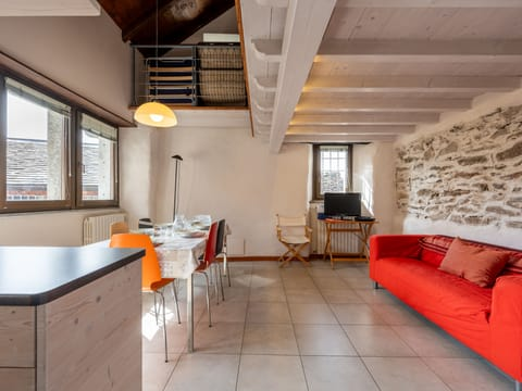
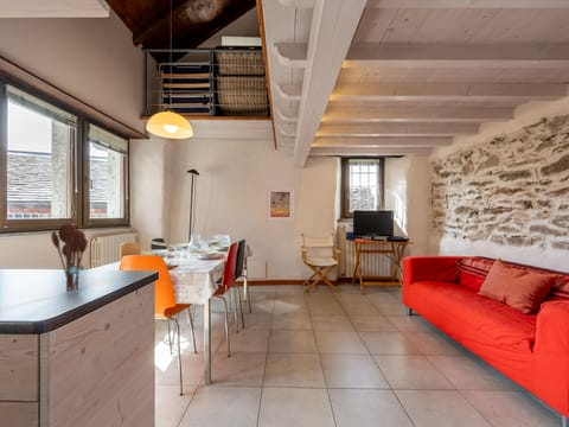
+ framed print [264,186,295,223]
+ utensil holder [50,223,89,293]
